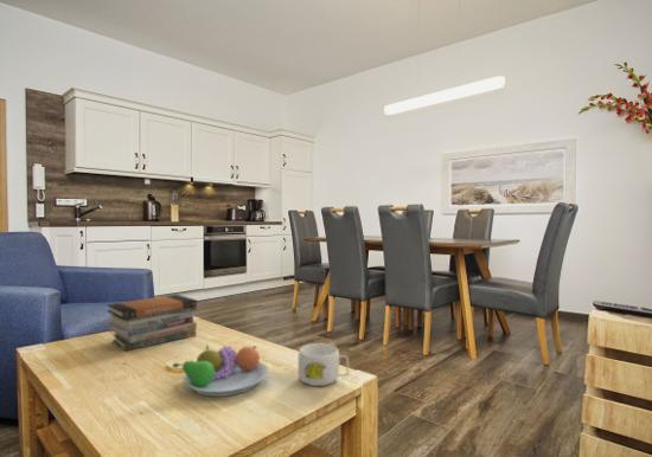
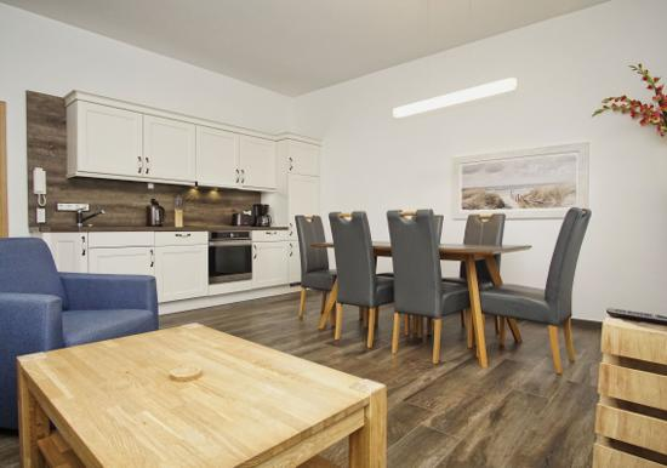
- mug [296,342,350,387]
- fruit bowl [172,342,269,398]
- book stack [106,294,198,352]
